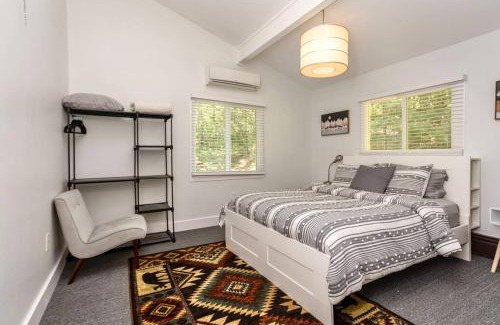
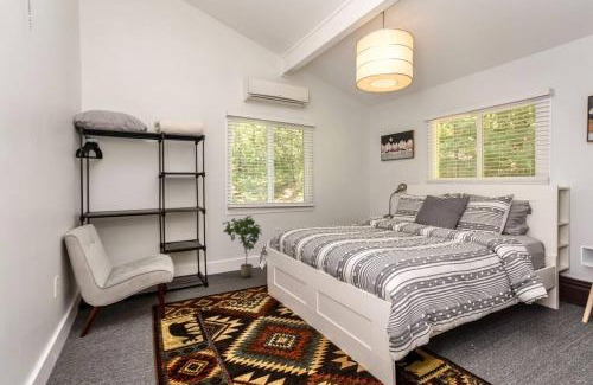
+ potted plant [221,214,263,280]
